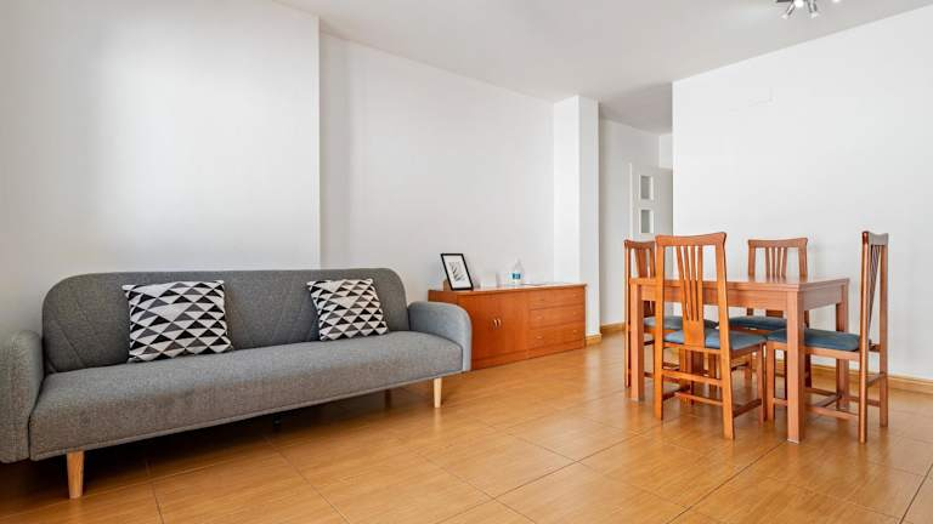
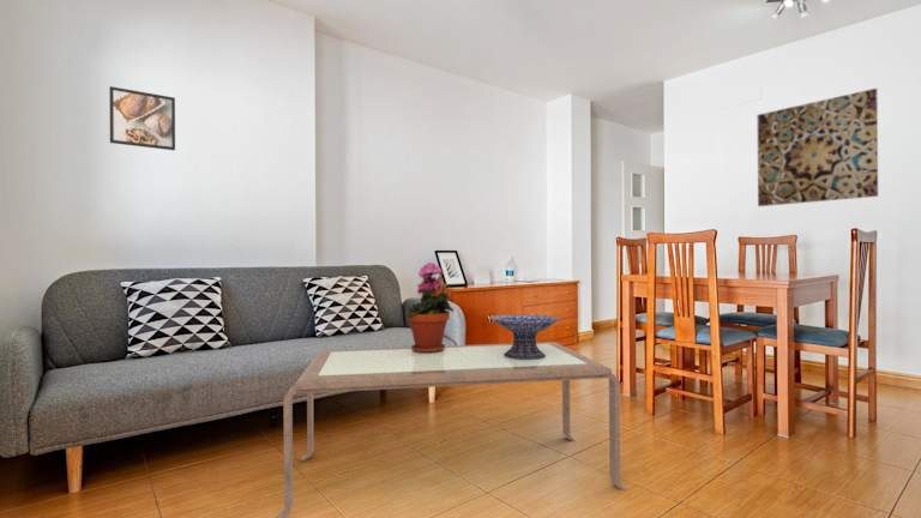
+ coffee table [276,341,628,518]
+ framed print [108,85,176,151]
+ wall art [757,88,879,207]
+ potted plant [405,261,455,354]
+ decorative bowl [488,313,561,360]
